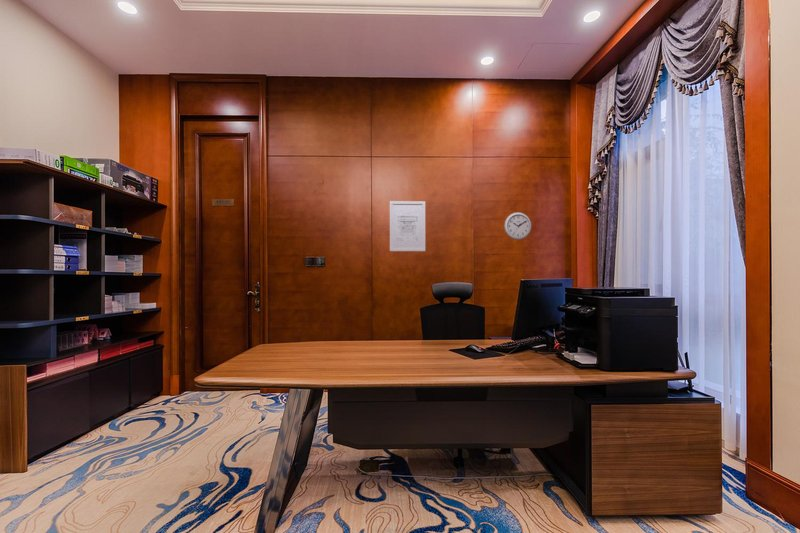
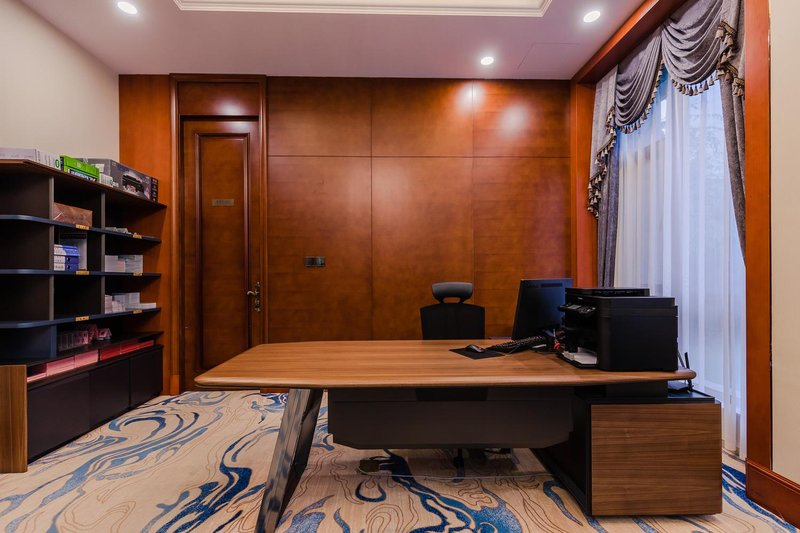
- wall clock [503,211,533,241]
- wall art [389,200,426,252]
